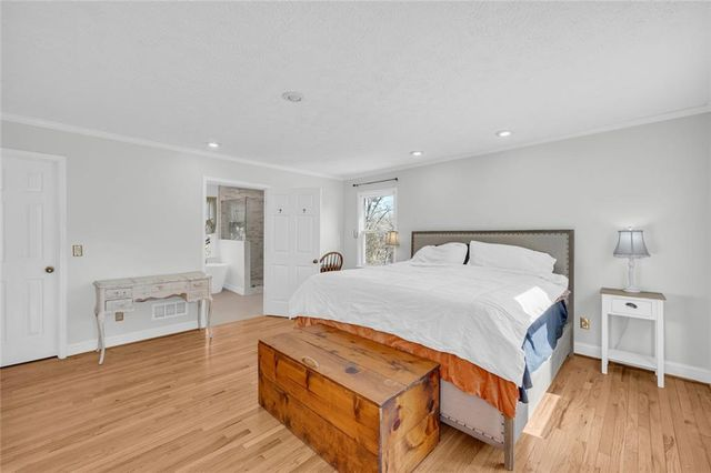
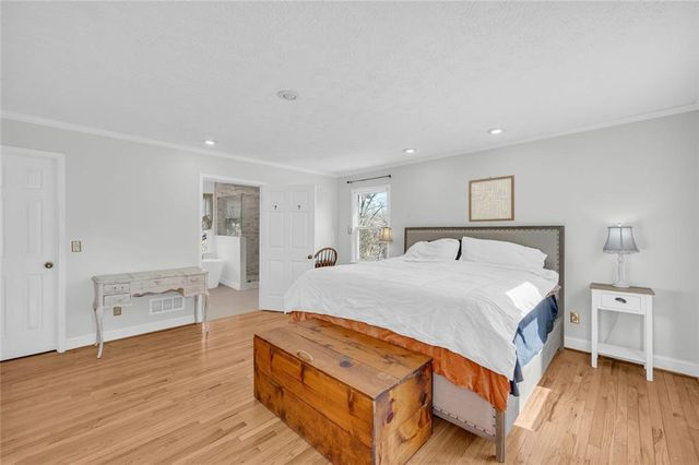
+ wall art [467,174,516,223]
